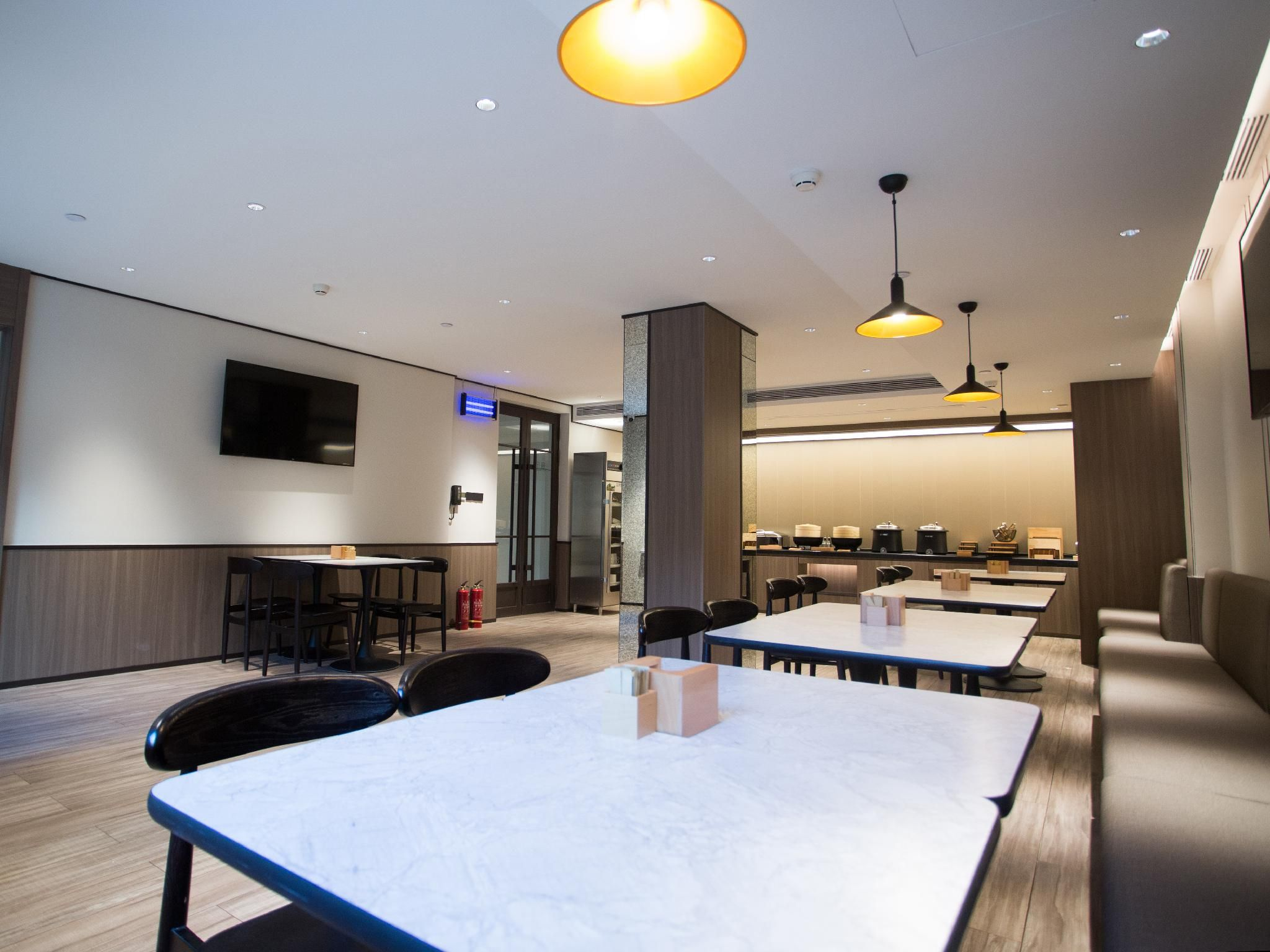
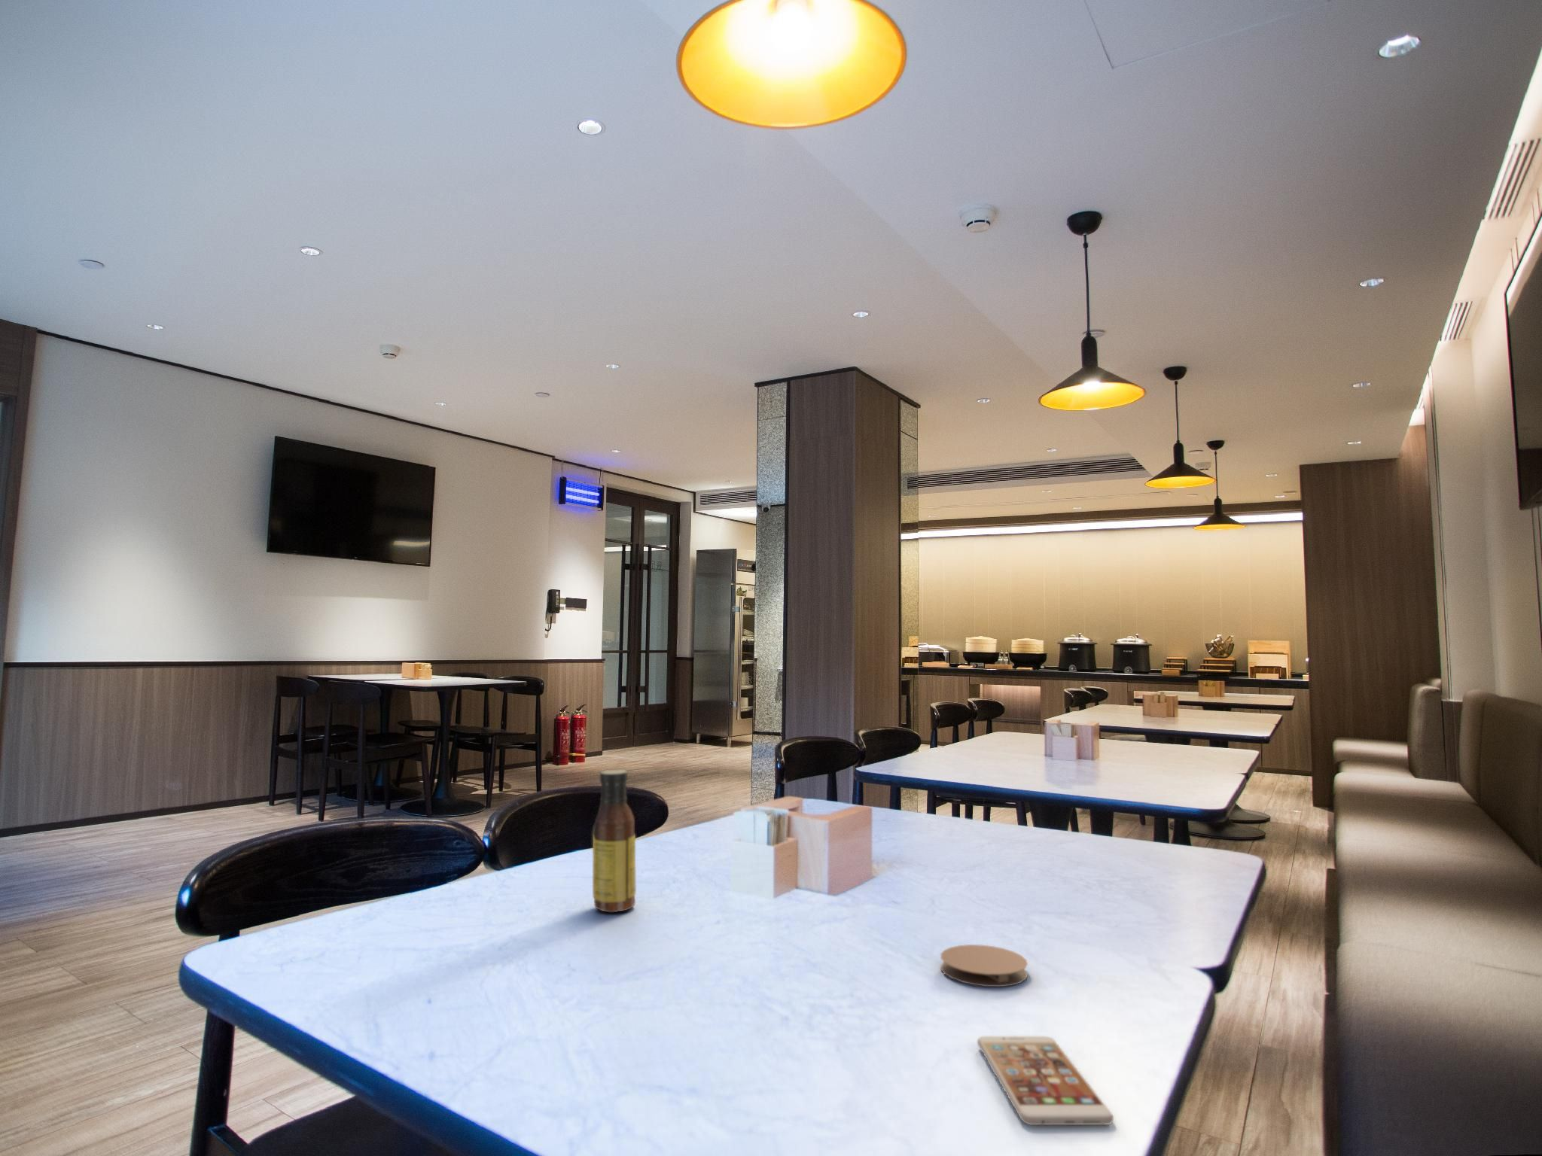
+ sauce bottle [591,769,636,913]
+ coaster [941,943,1028,987]
+ smartphone [976,1036,1115,1126]
